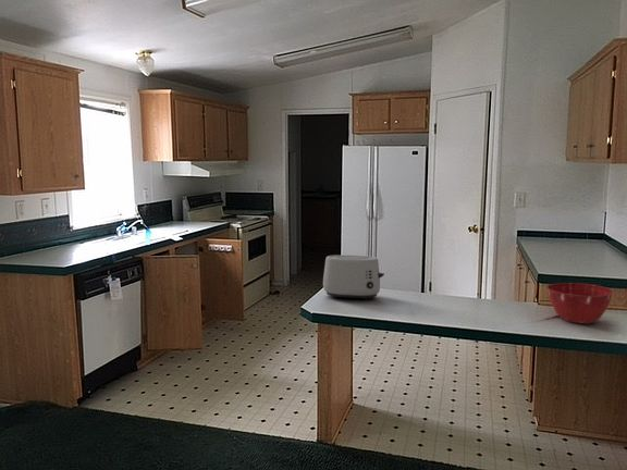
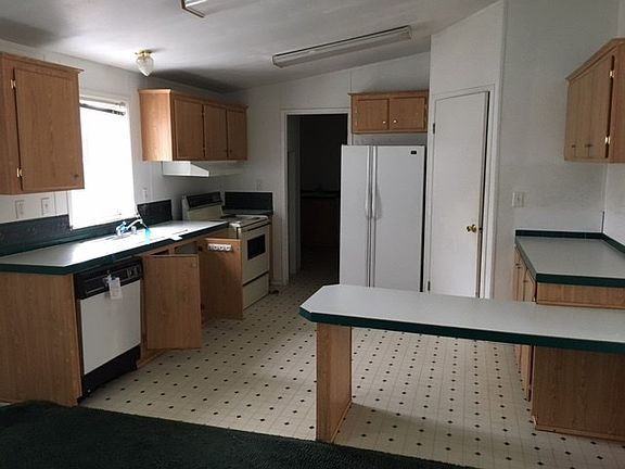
- mixing bowl [545,282,615,325]
- toaster [322,255,385,300]
